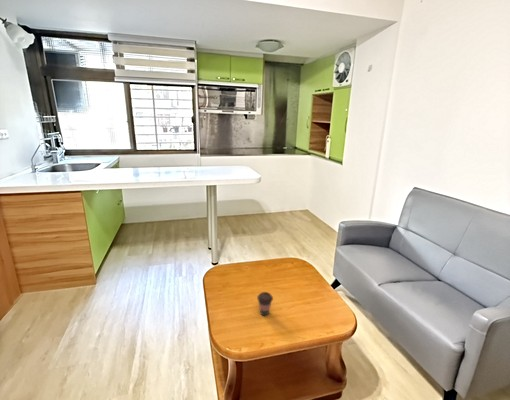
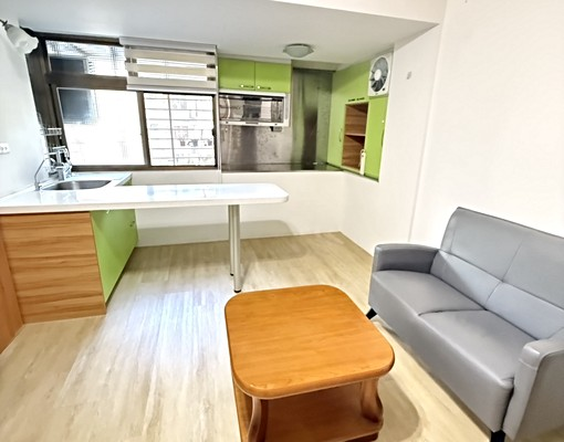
- coffee cup [256,291,274,317]
